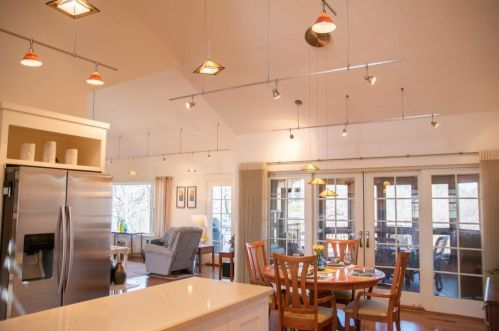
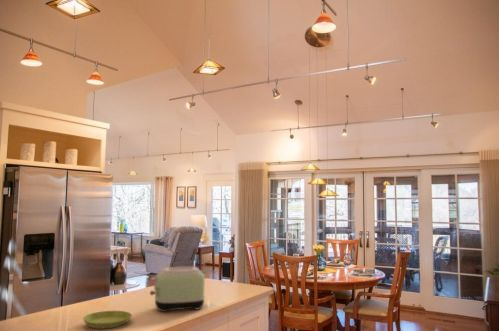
+ toaster [149,266,206,313]
+ saucer [82,310,133,329]
